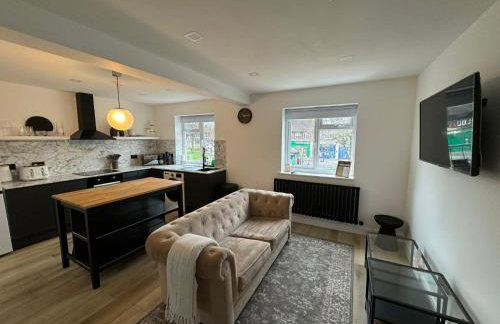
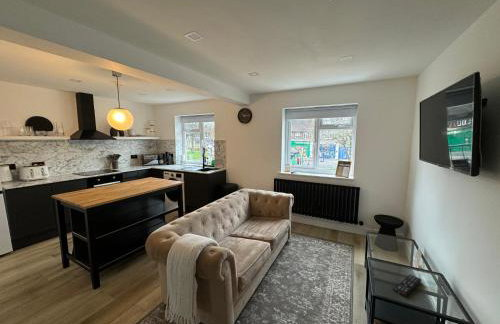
+ remote control [392,273,422,298]
